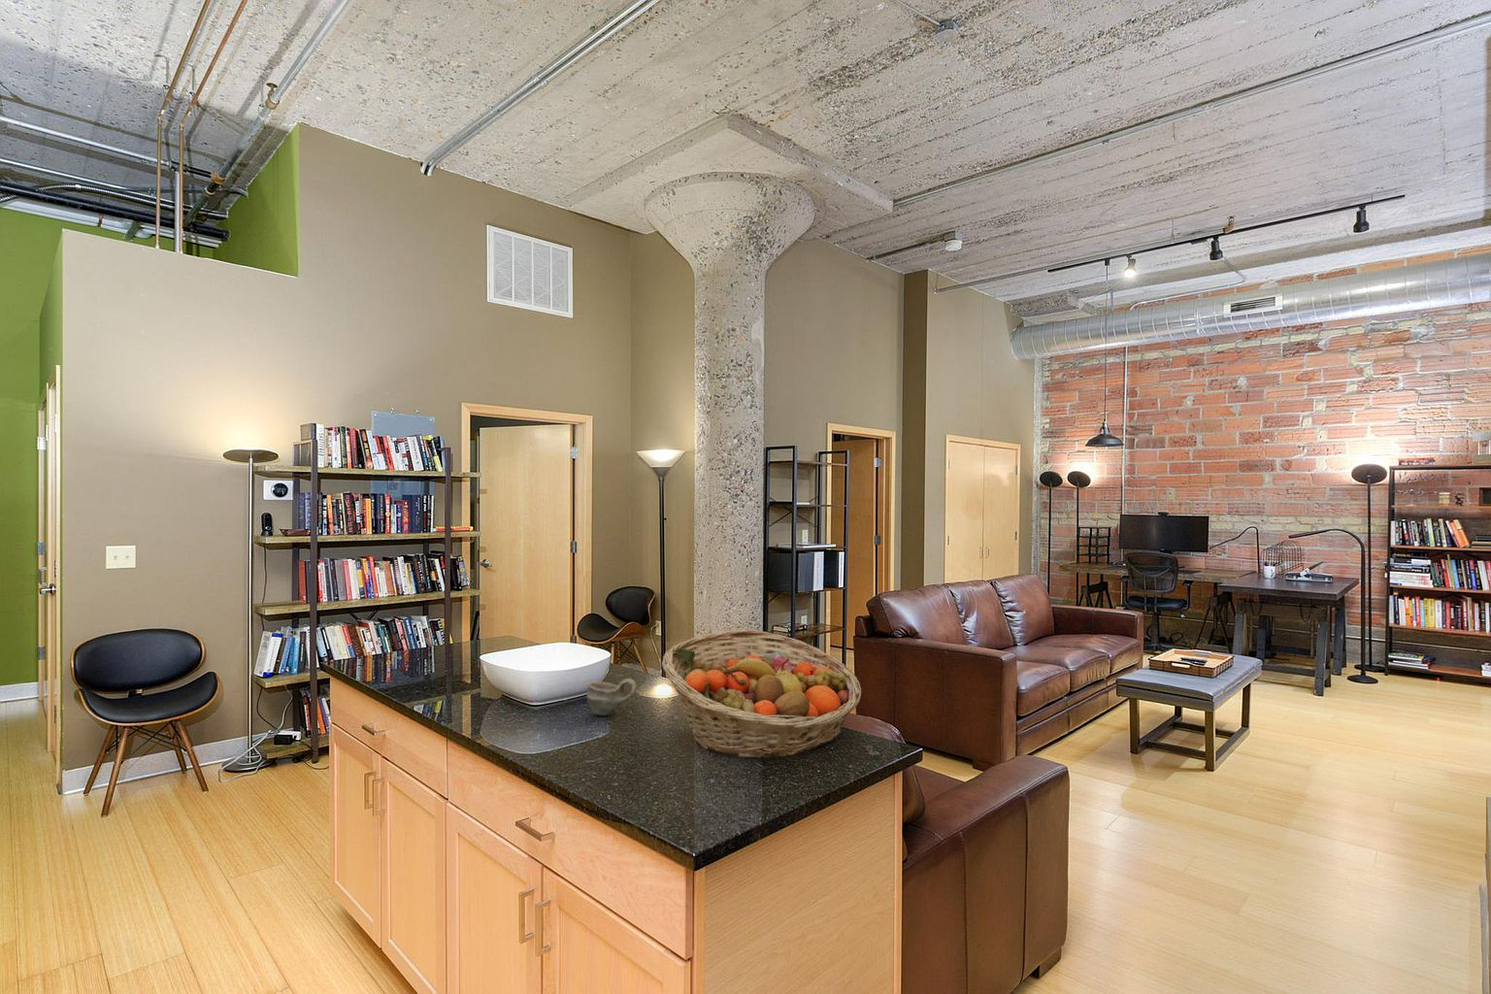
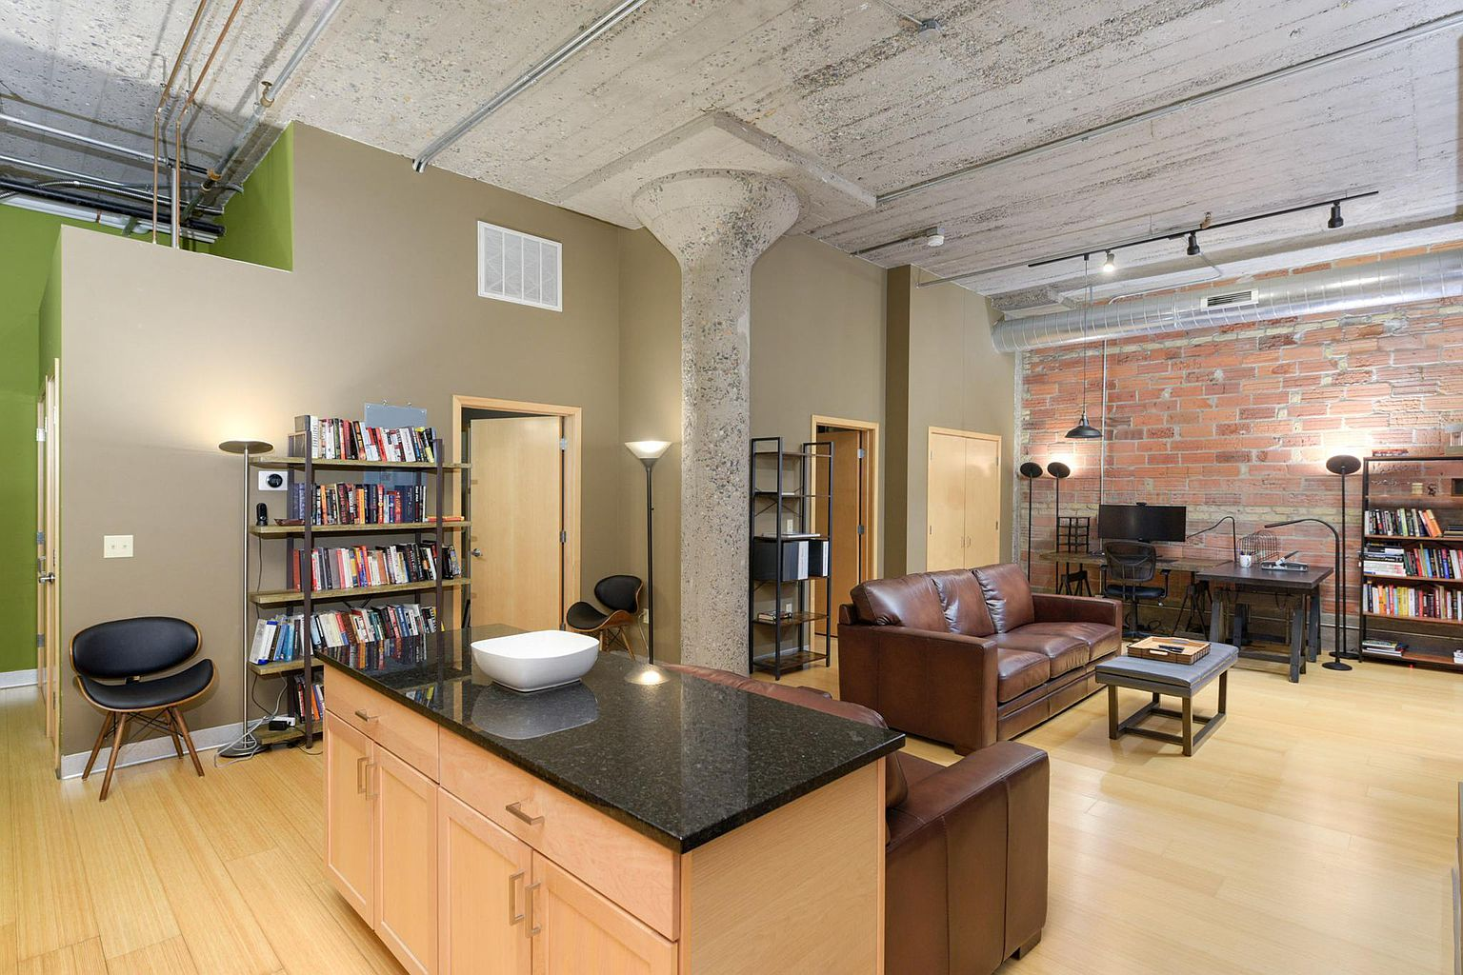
- cup [586,678,638,717]
- fruit basket [661,629,863,760]
